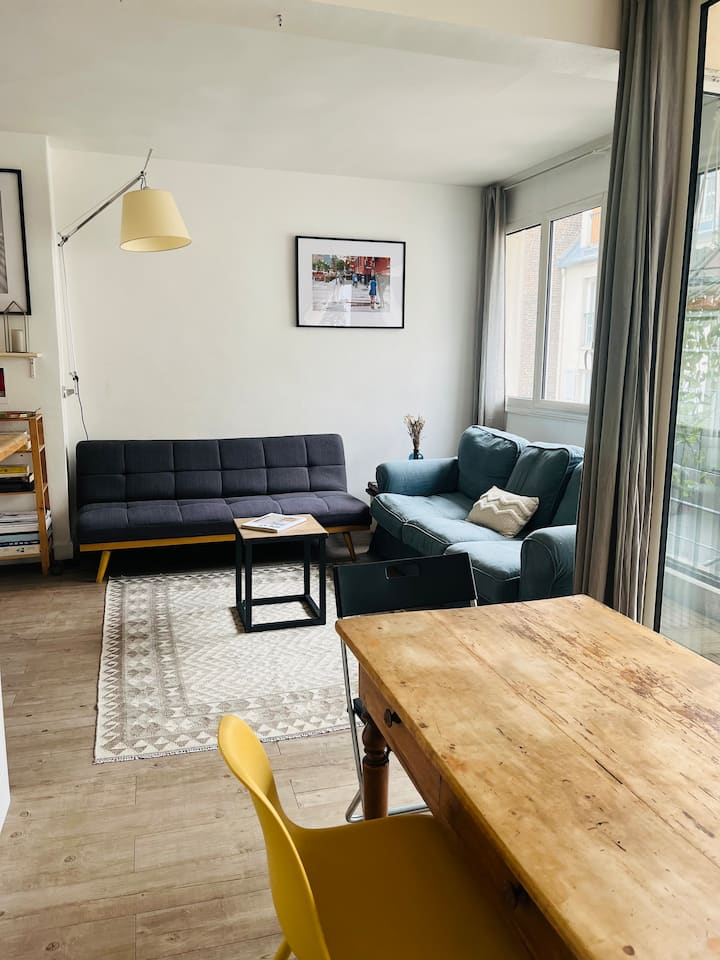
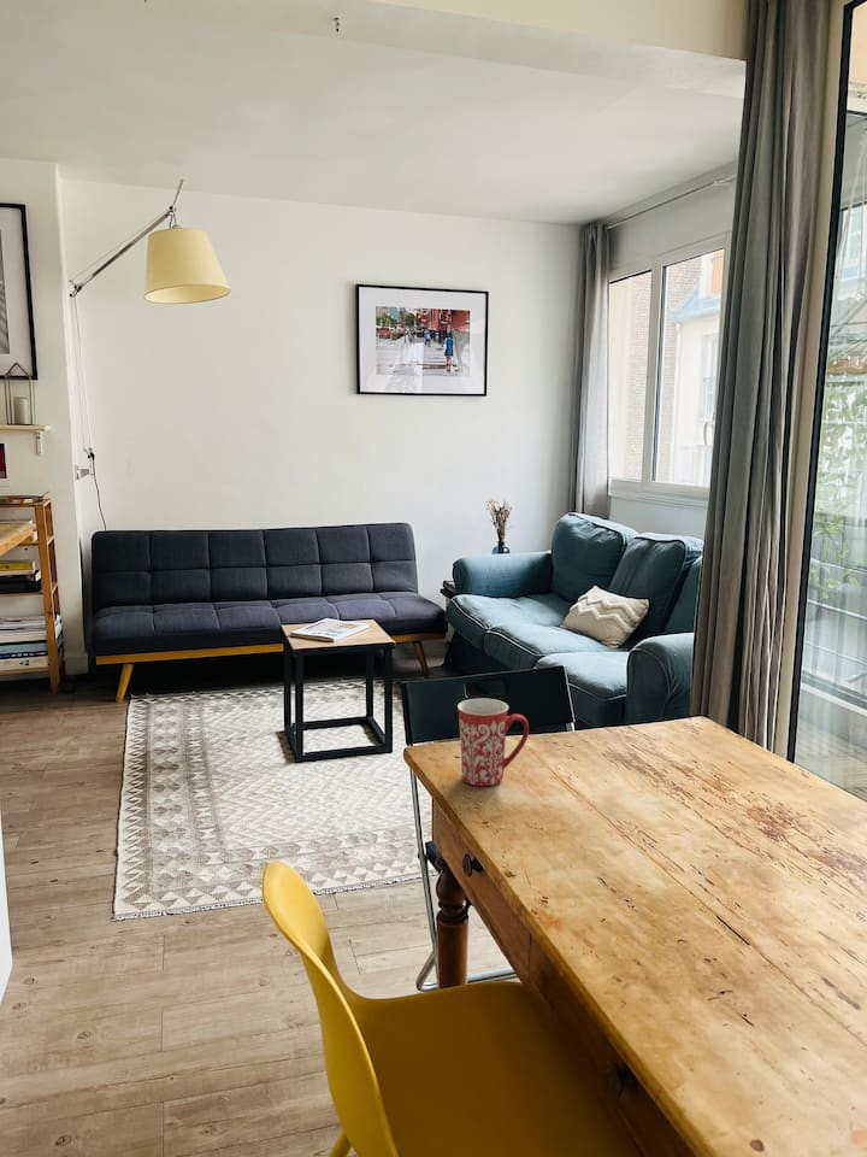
+ mug [456,698,530,787]
